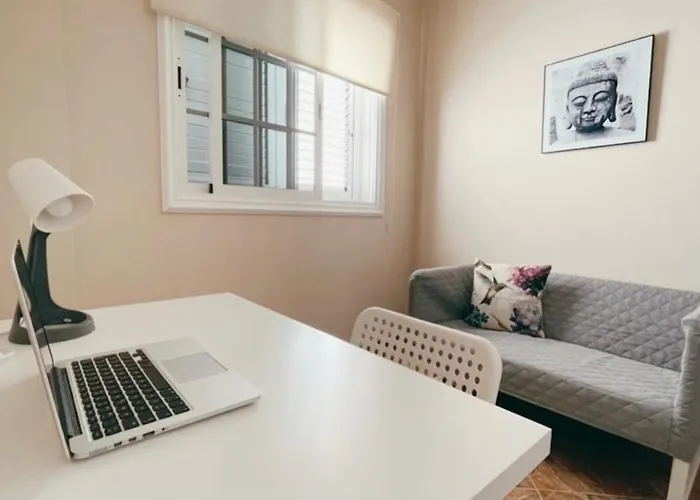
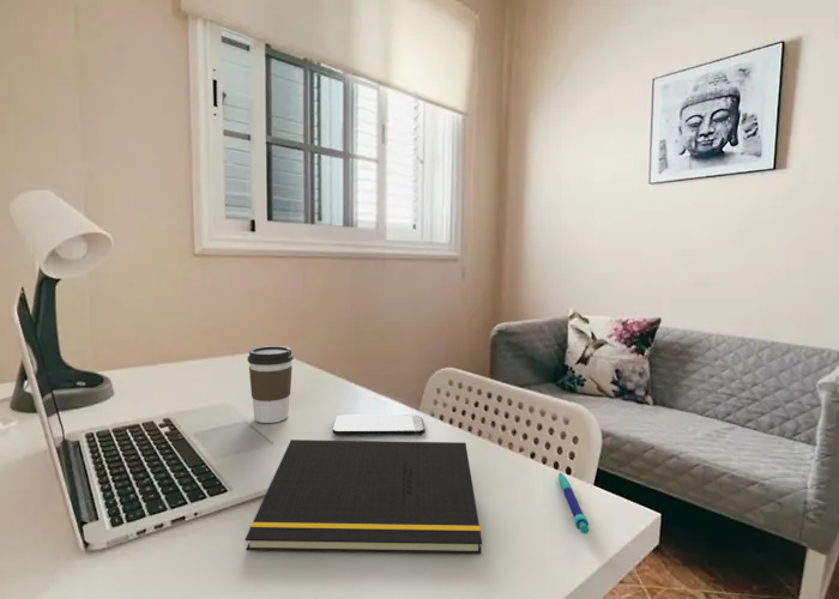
+ notepad [245,438,483,555]
+ smartphone [332,415,427,436]
+ coffee cup [247,345,295,424]
+ pen [557,472,590,536]
